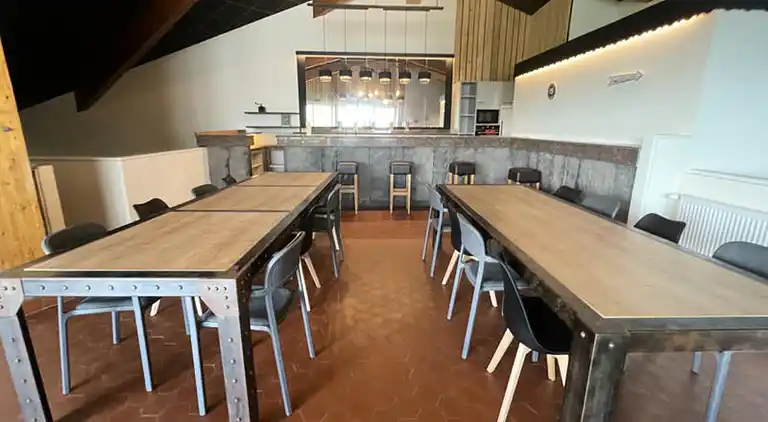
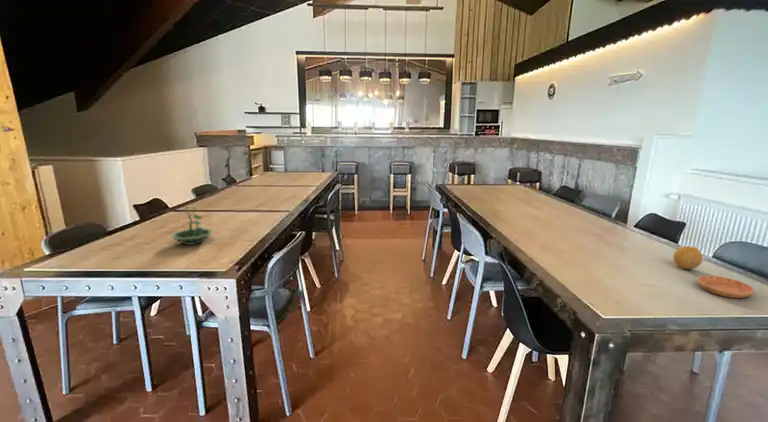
+ fruit [672,245,704,270]
+ saucer [697,275,755,299]
+ terrarium [170,205,213,246]
